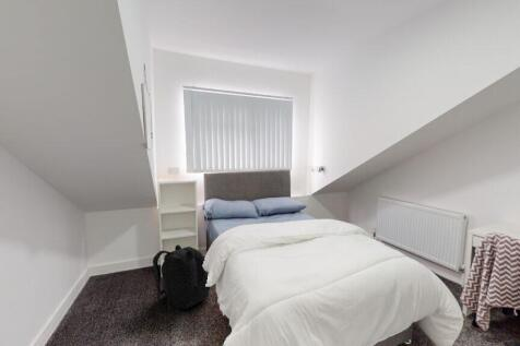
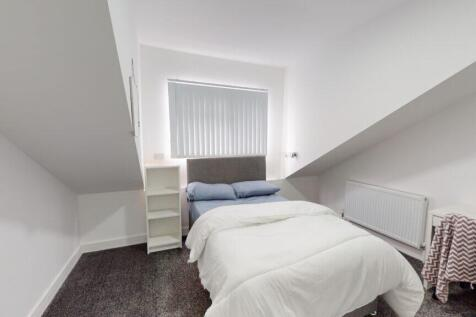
- backpack [152,243,212,311]
